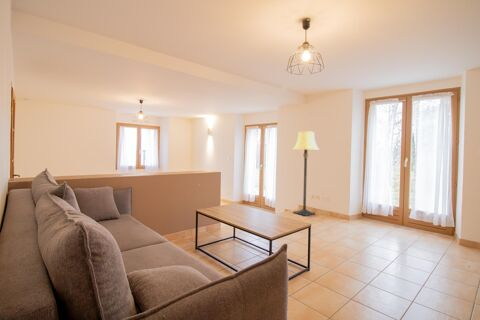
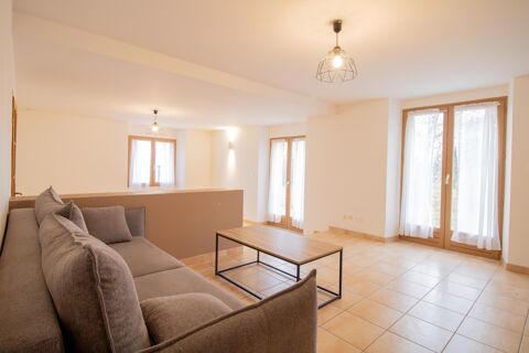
- lamp [292,131,320,217]
